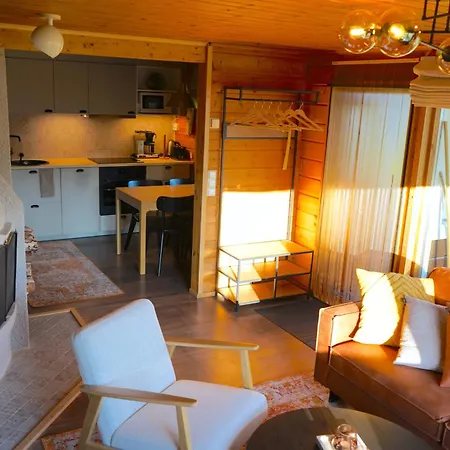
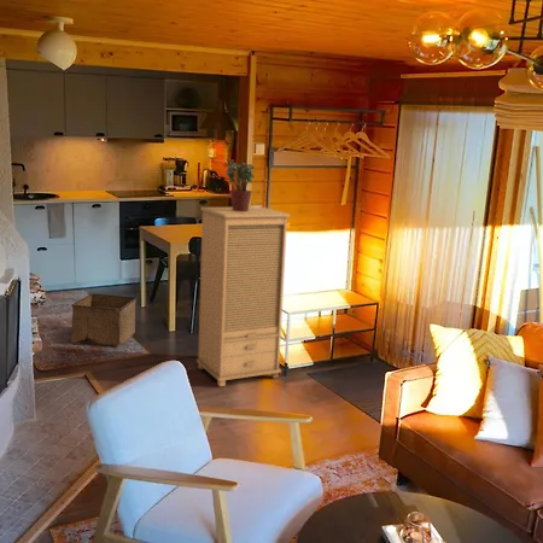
+ cabinet [195,206,291,387]
+ storage bin [70,293,138,348]
+ potted plant [223,159,256,212]
